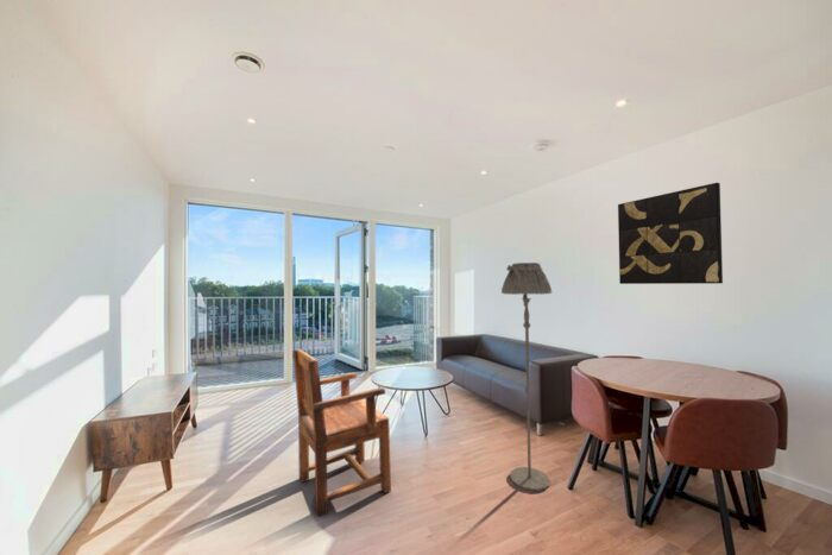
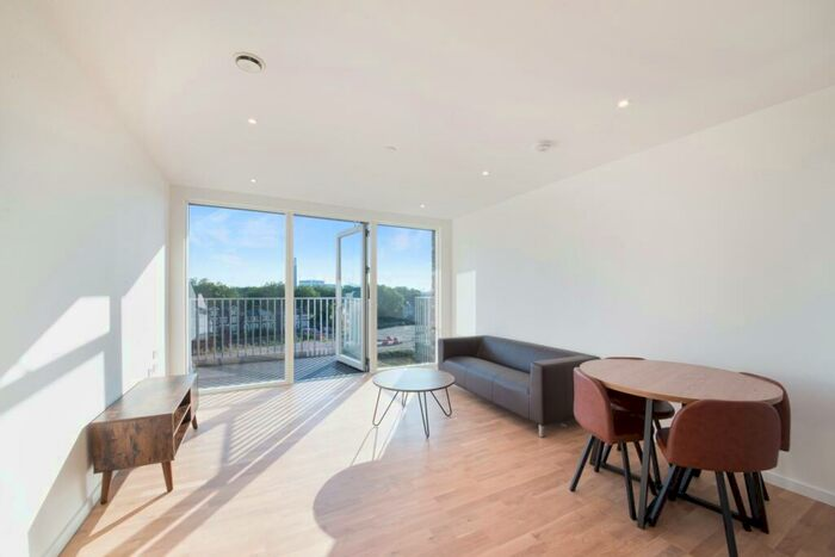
- floor lamp [500,261,553,492]
- wall art [617,182,724,285]
- armchair [291,348,392,518]
